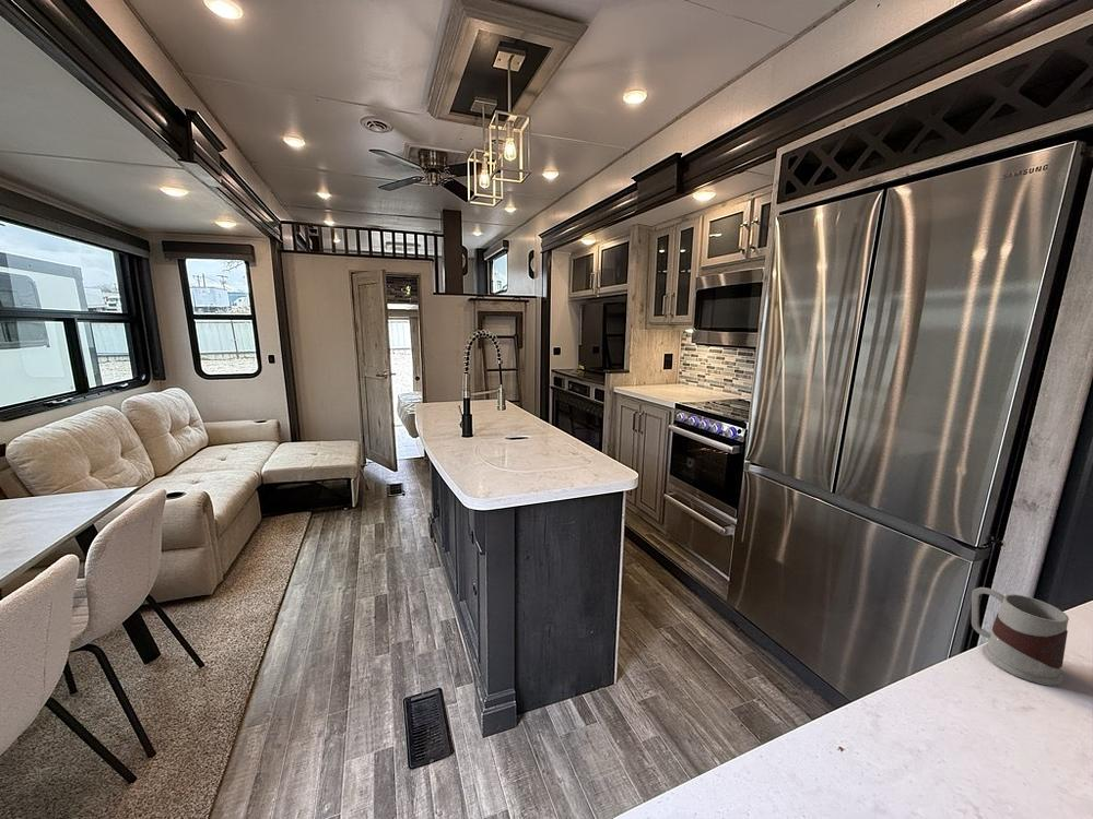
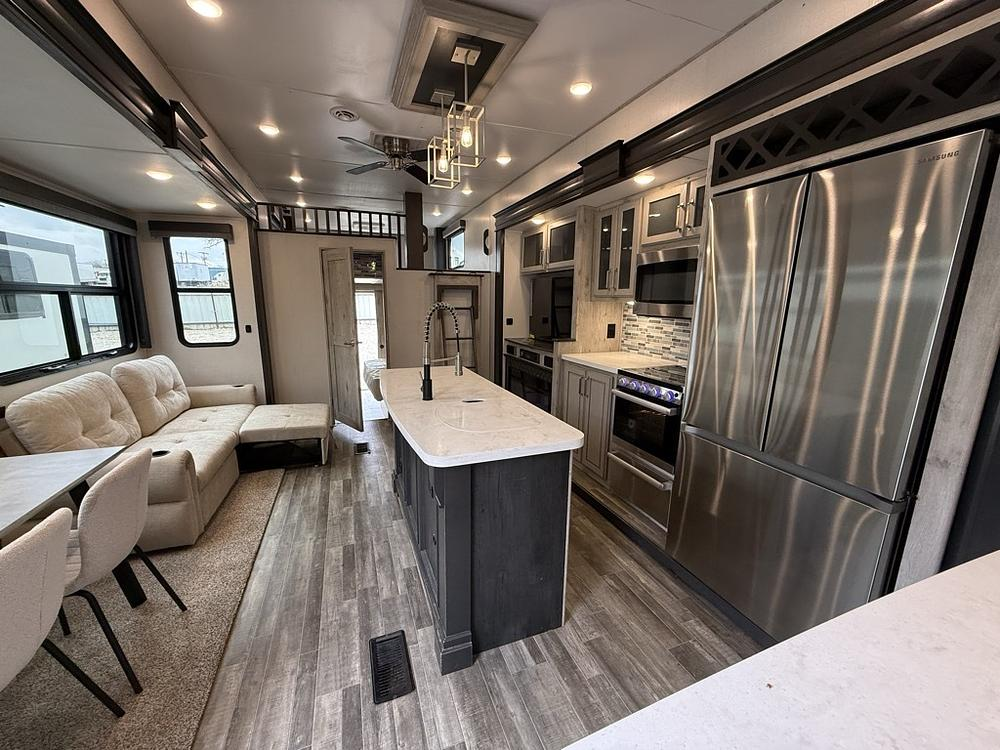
- mug [971,586,1070,687]
